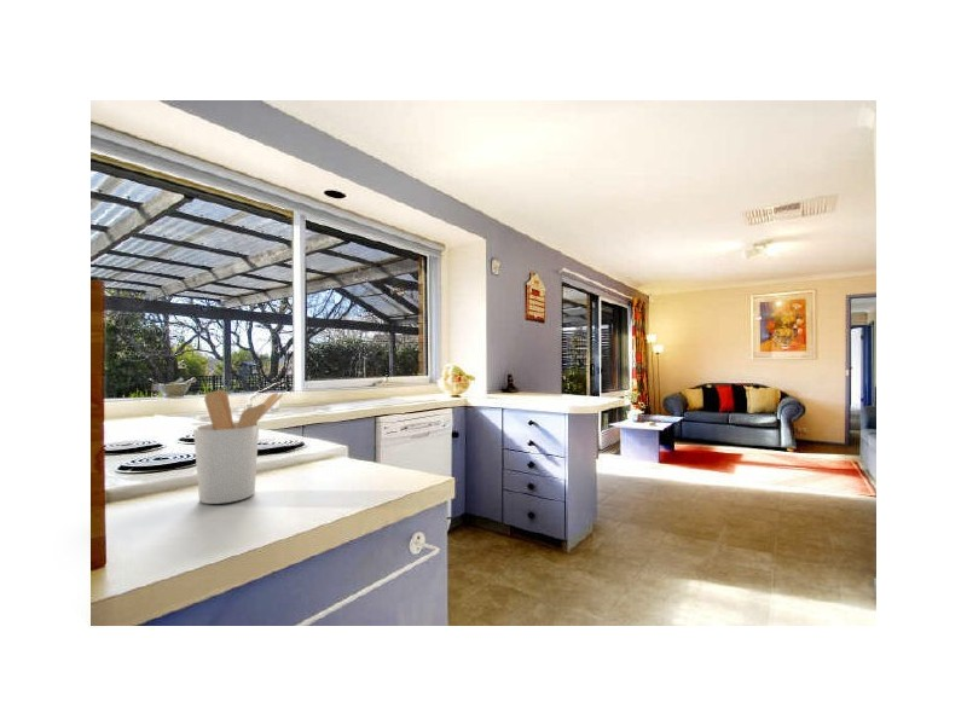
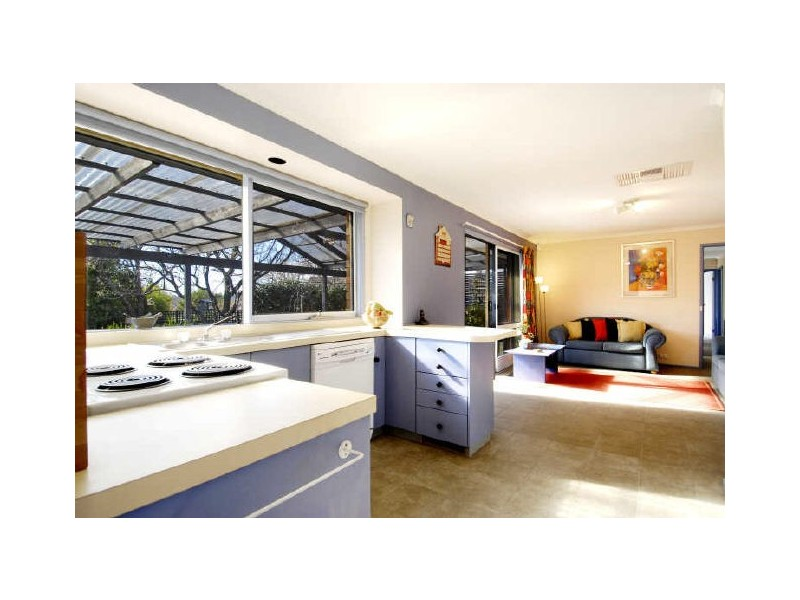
- utensil holder [192,389,285,505]
